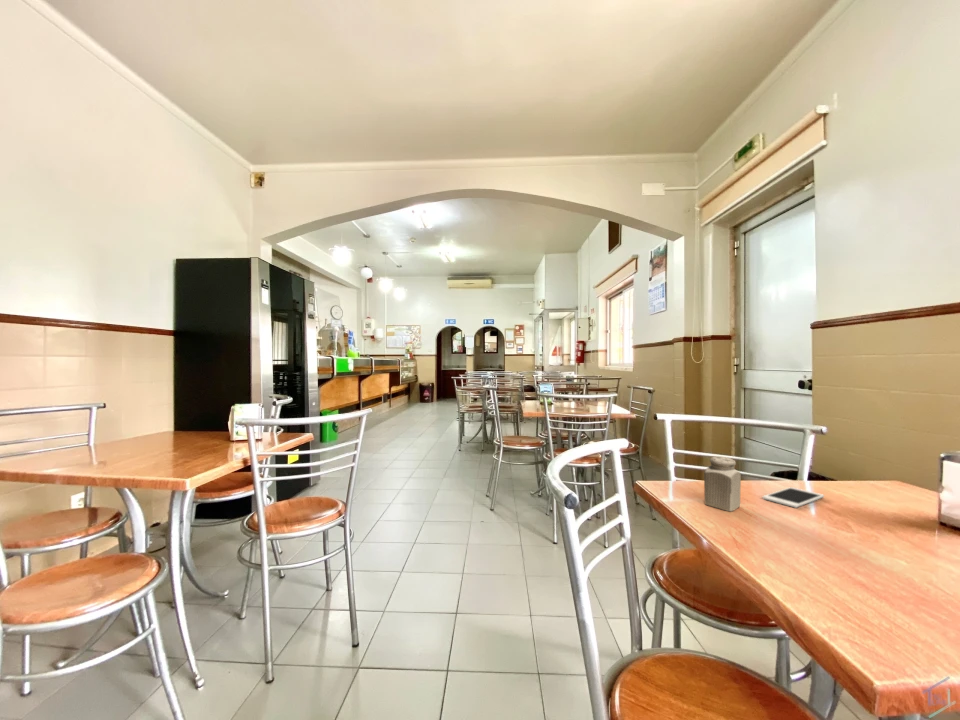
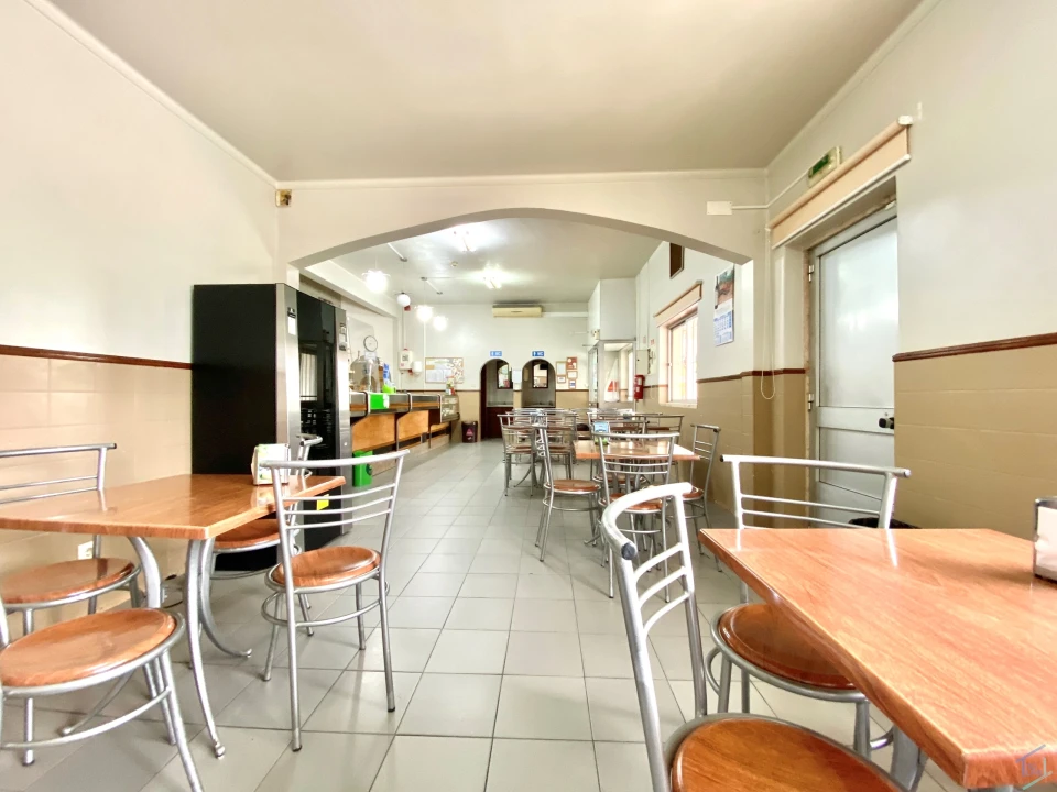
- salt shaker [703,455,742,512]
- cell phone [762,486,825,509]
